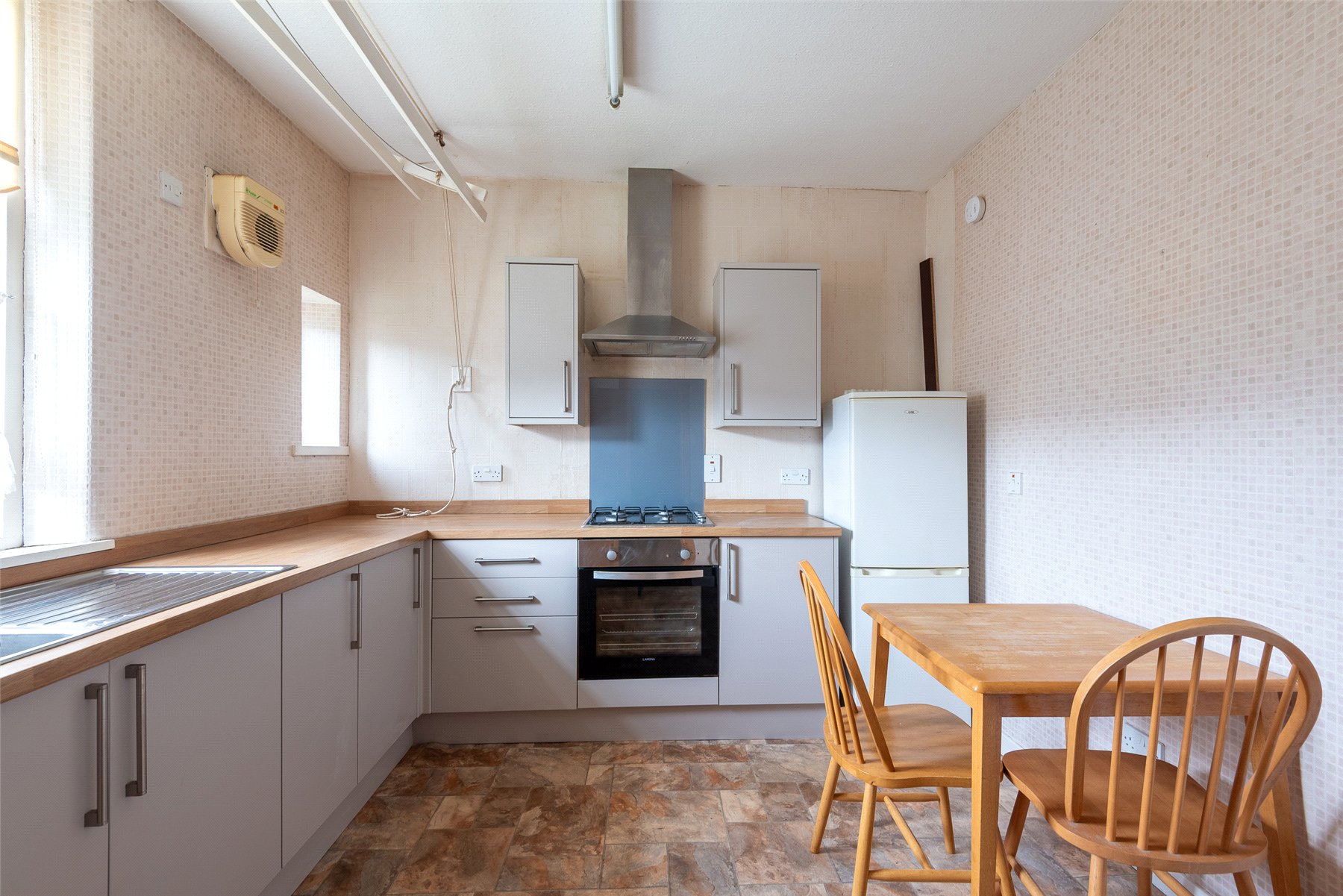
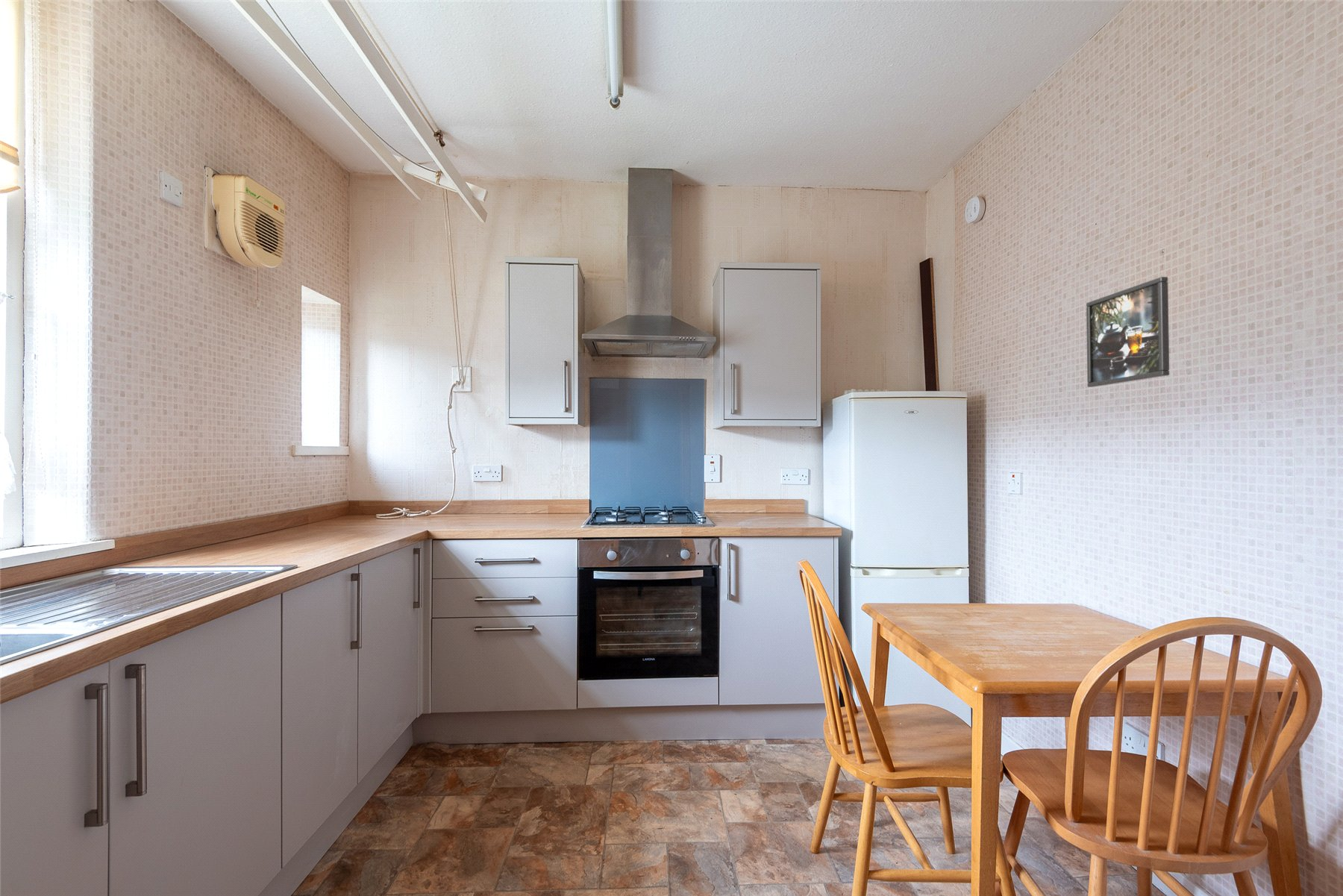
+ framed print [1086,276,1170,388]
